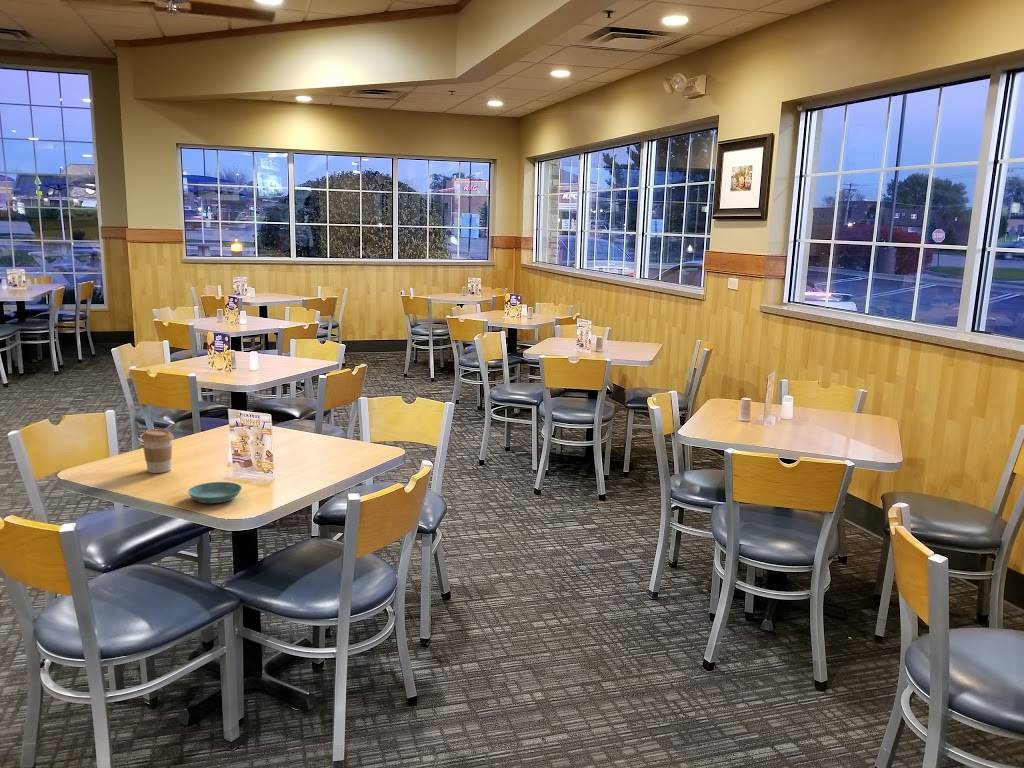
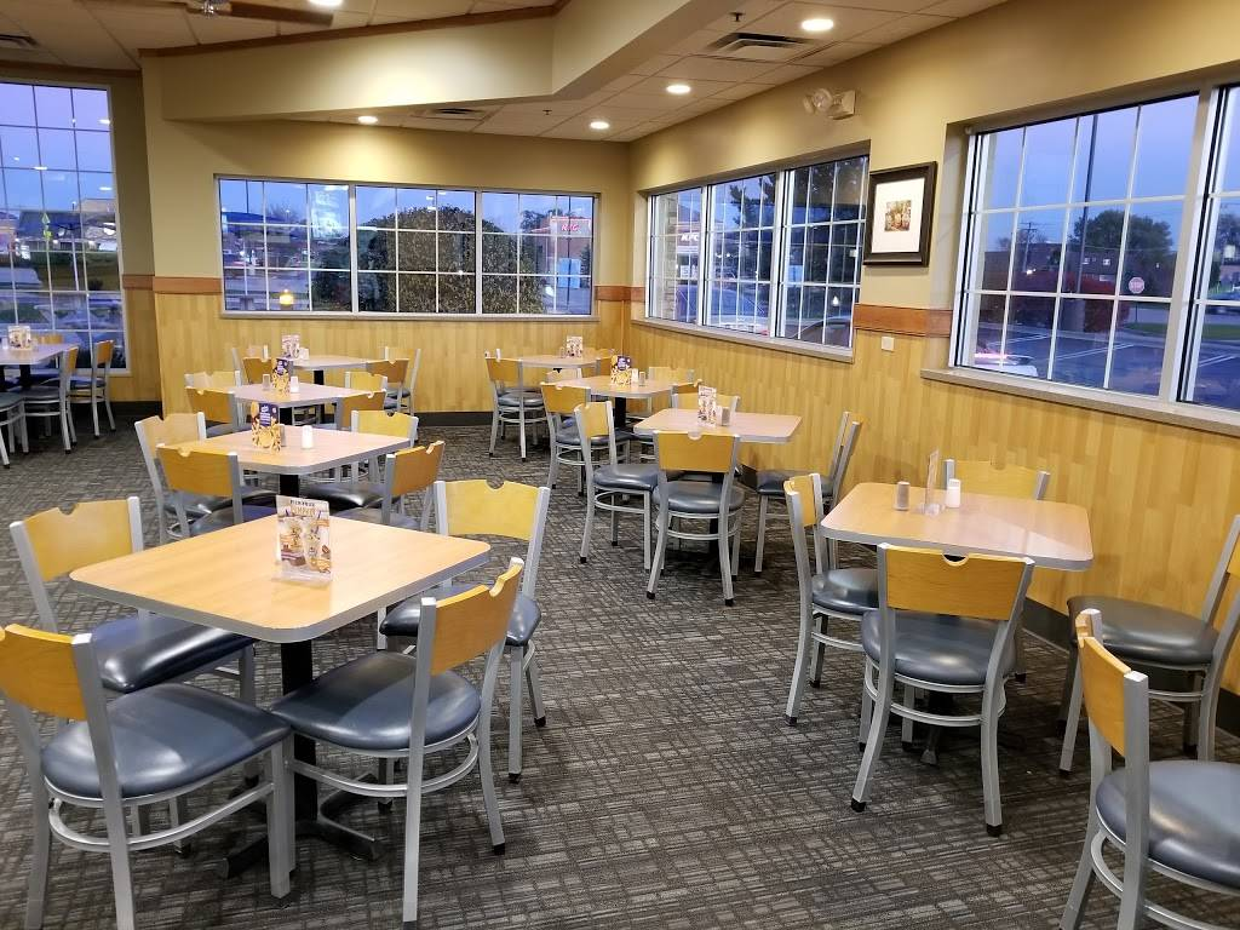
- saucer [187,481,243,504]
- coffee cup [141,428,174,474]
